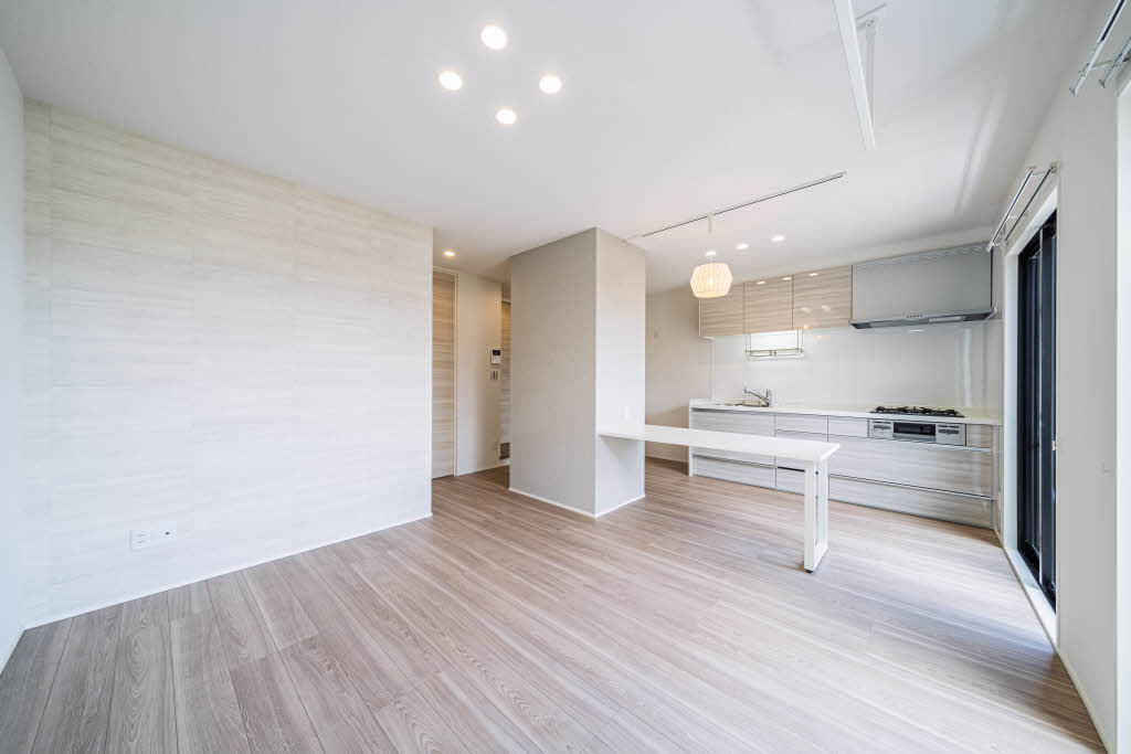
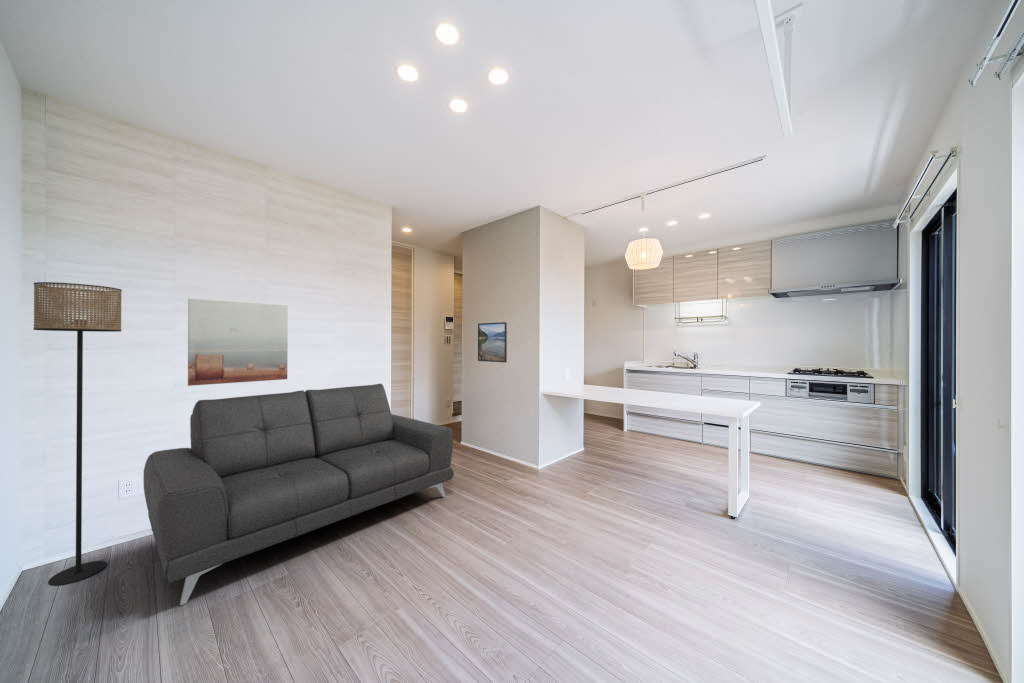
+ floor lamp [32,281,123,587]
+ sofa [142,383,455,606]
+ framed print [477,321,508,363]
+ wall art [187,298,289,387]
